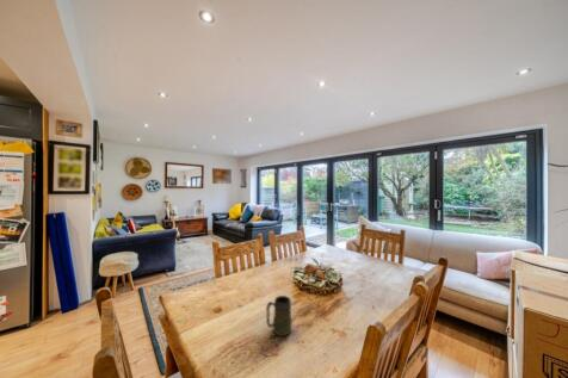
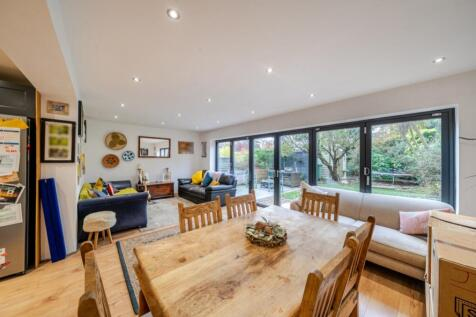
- mug [265,295,292,337]
